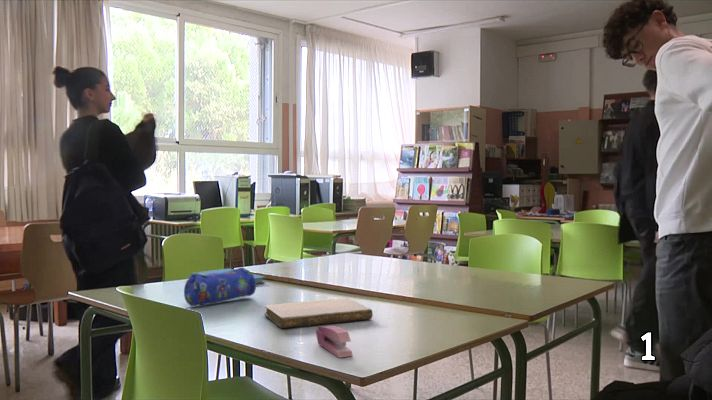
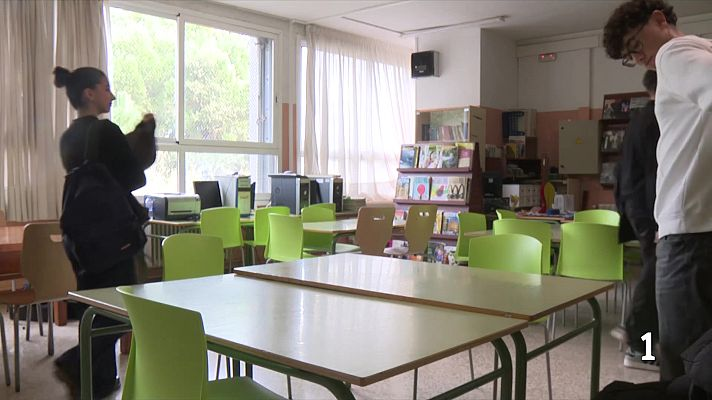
- stapler [315,325,354,359]
- book [189,267,266,285]
- notebook [263,297,374,329]
- pencil case [183,266,257,307]
